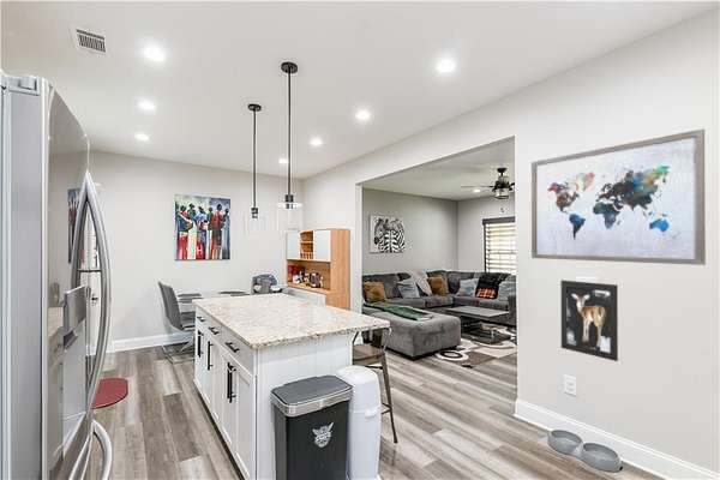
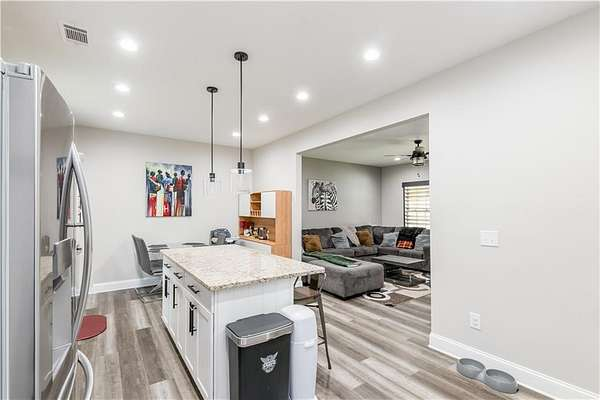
- wall art [530,128,707,266]
- wall art [560,280,619,362]
